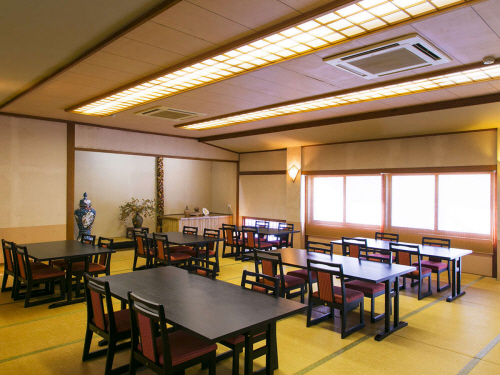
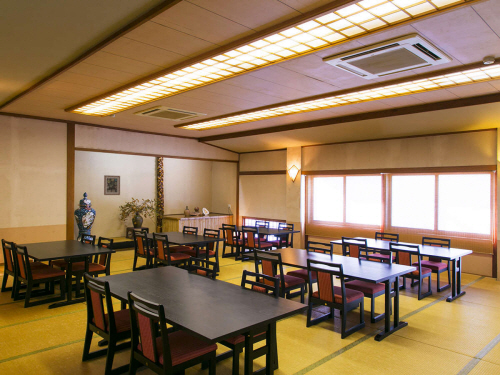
+ wall art [103,174,121,196]
